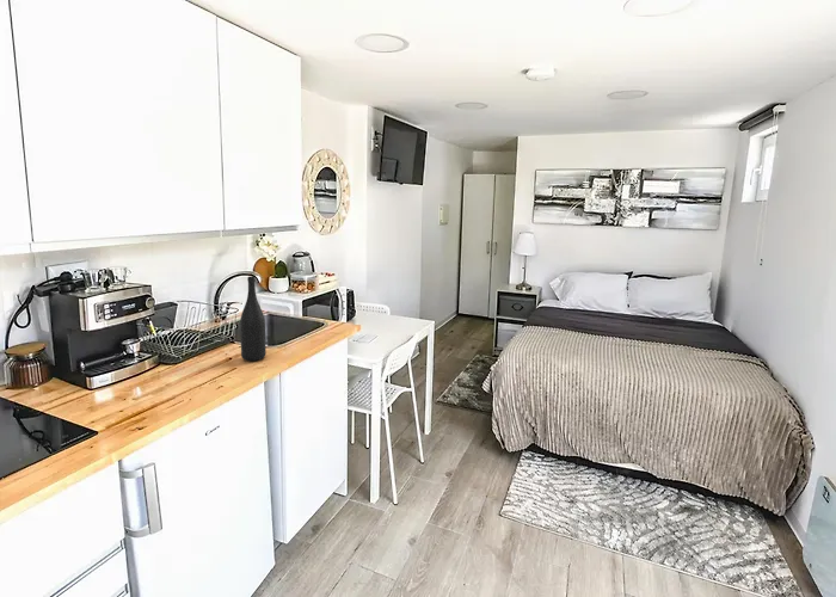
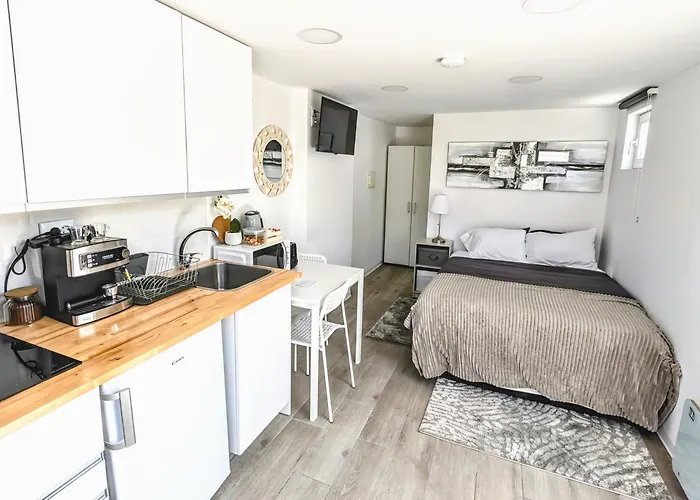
- wine bottle [239,276,268,362]
